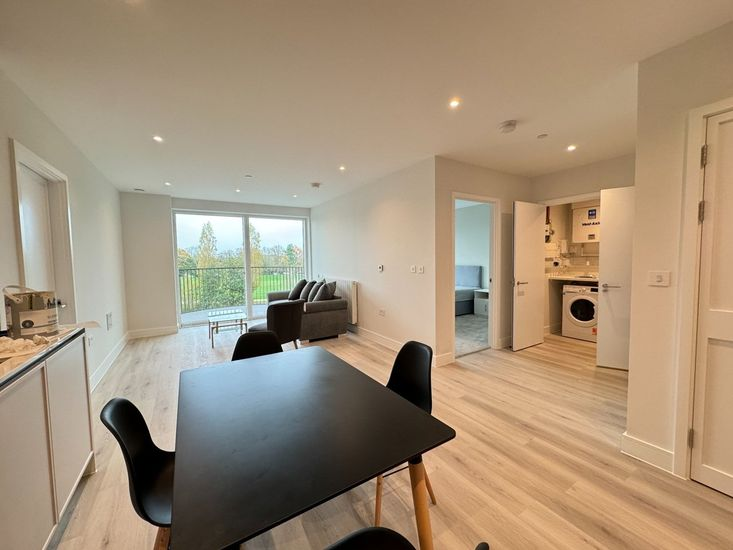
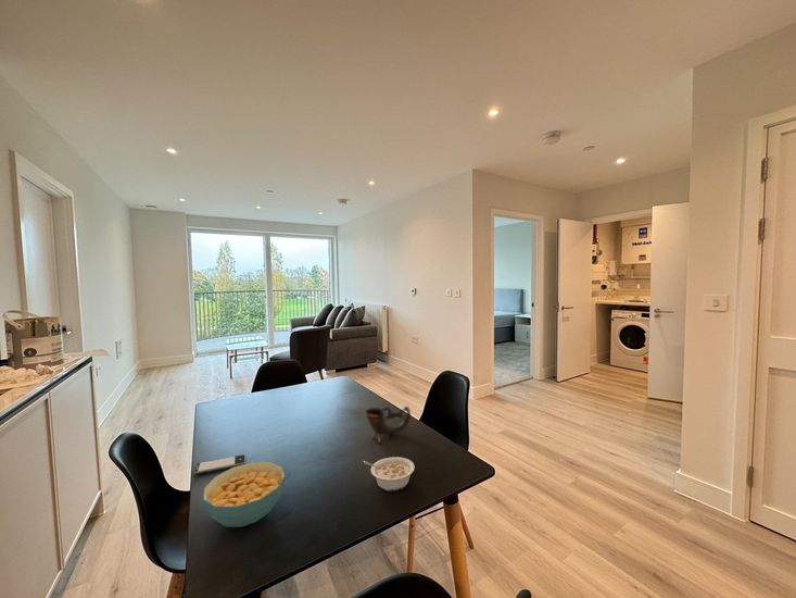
+ smartphone [193,453,247,475]
+ cereal bowl [202,461,287,528]
+ cup [364,406,412,444]
+ legume [363,456,416,493]
